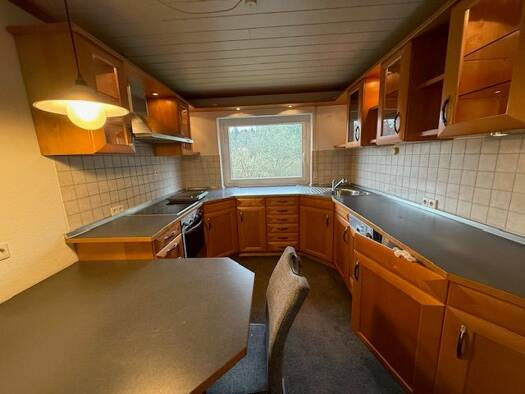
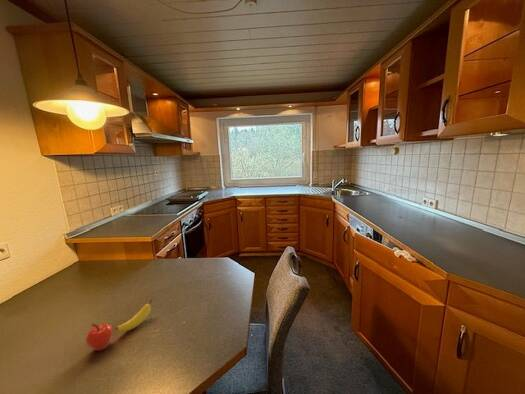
+ fruit [85,298,153,352]
